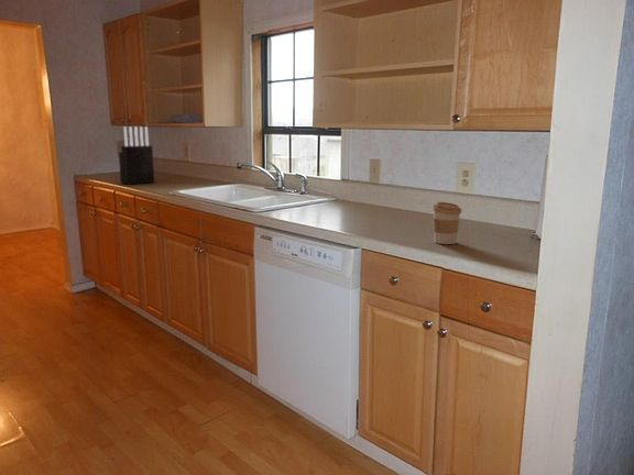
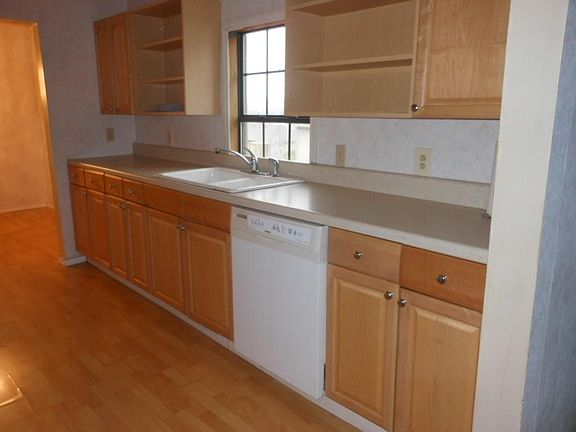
- knife block [118,125,155,186]
- coffee cup [431,201,462,245]
